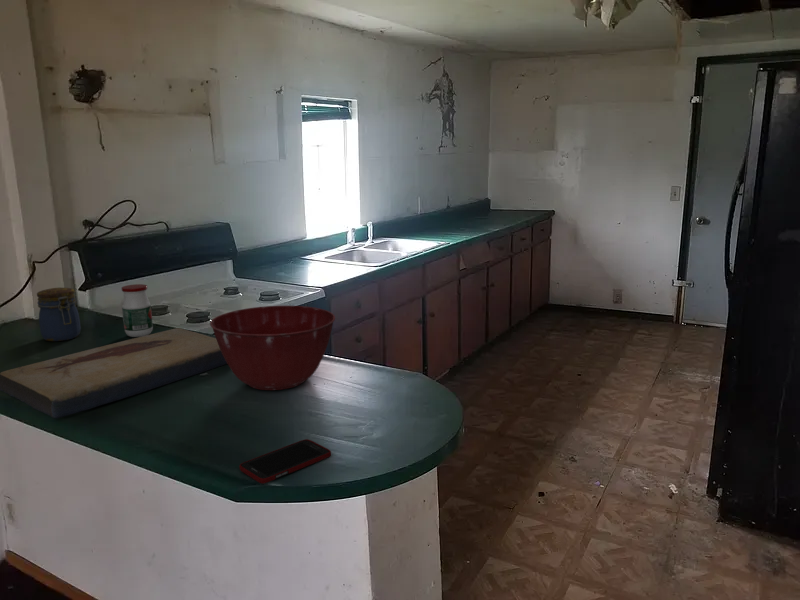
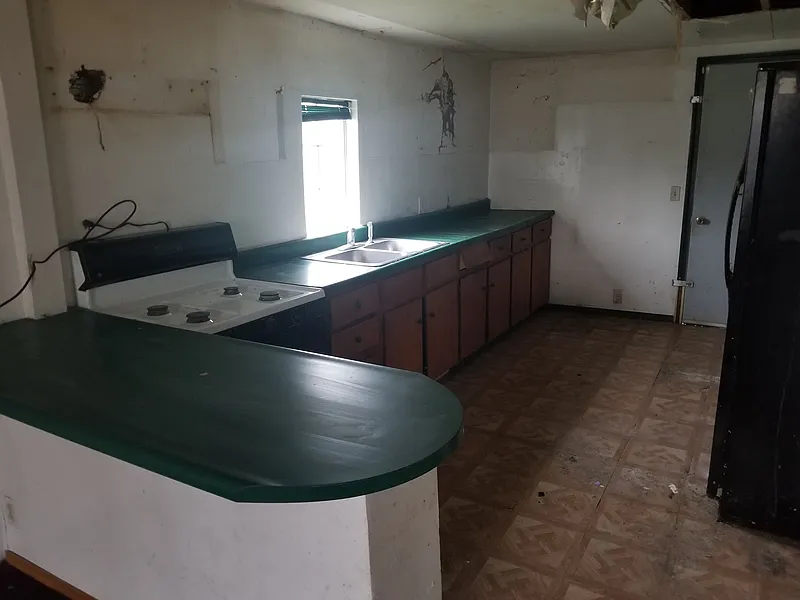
- cell phone [239,438,332,484]
- jar [121,283,154,338]
- jar [36,287,82,342]
- mixing bowl [209,305,336,391]
- fish fossil [0,327,228,419]
